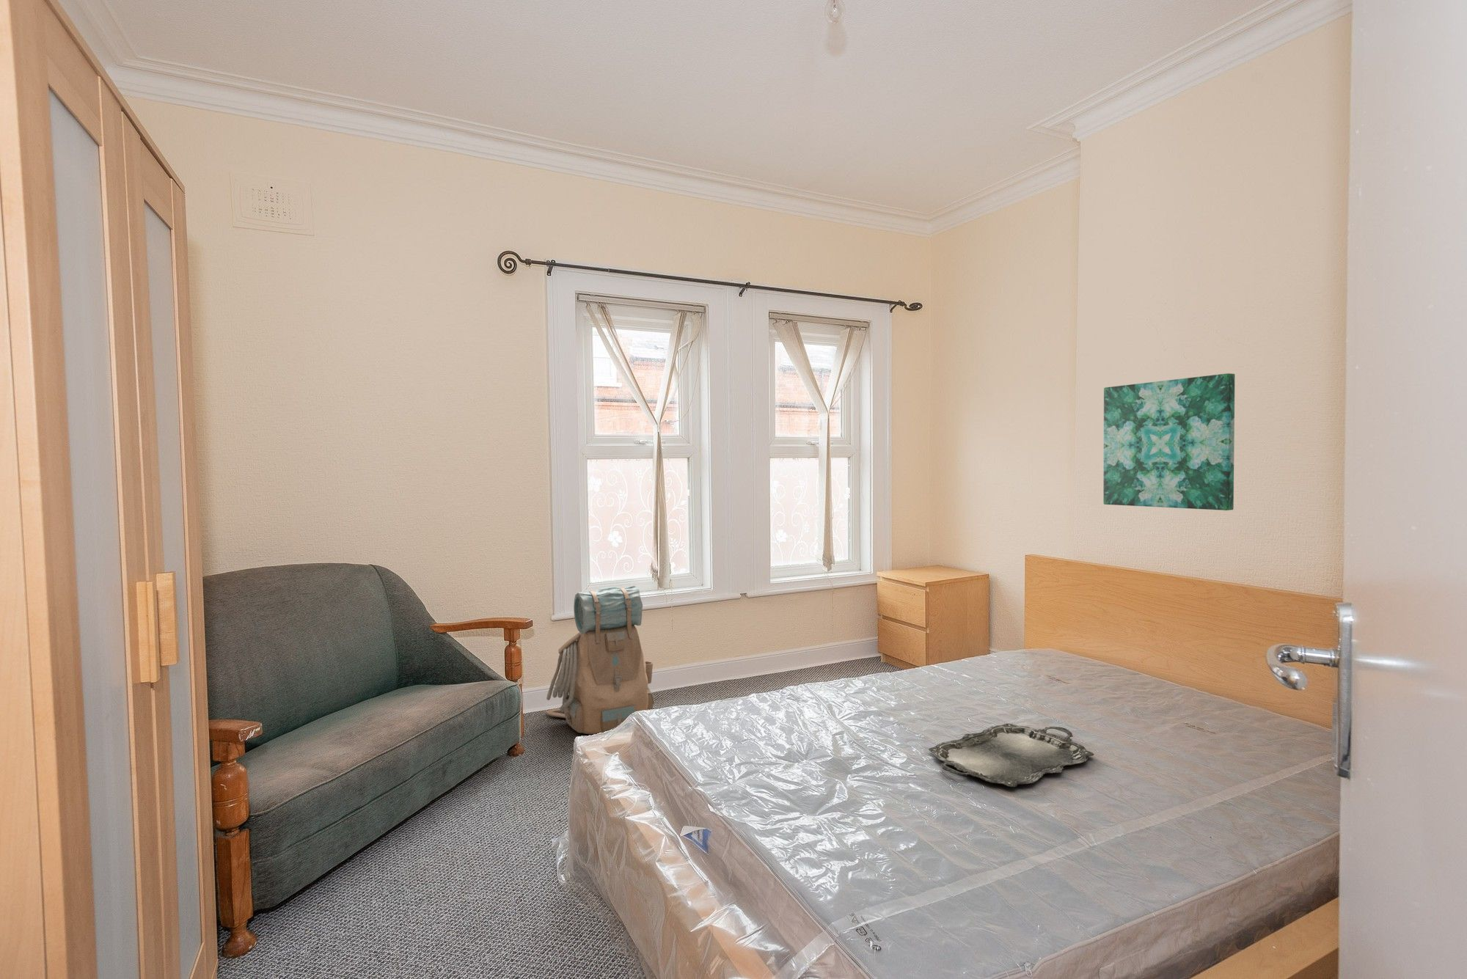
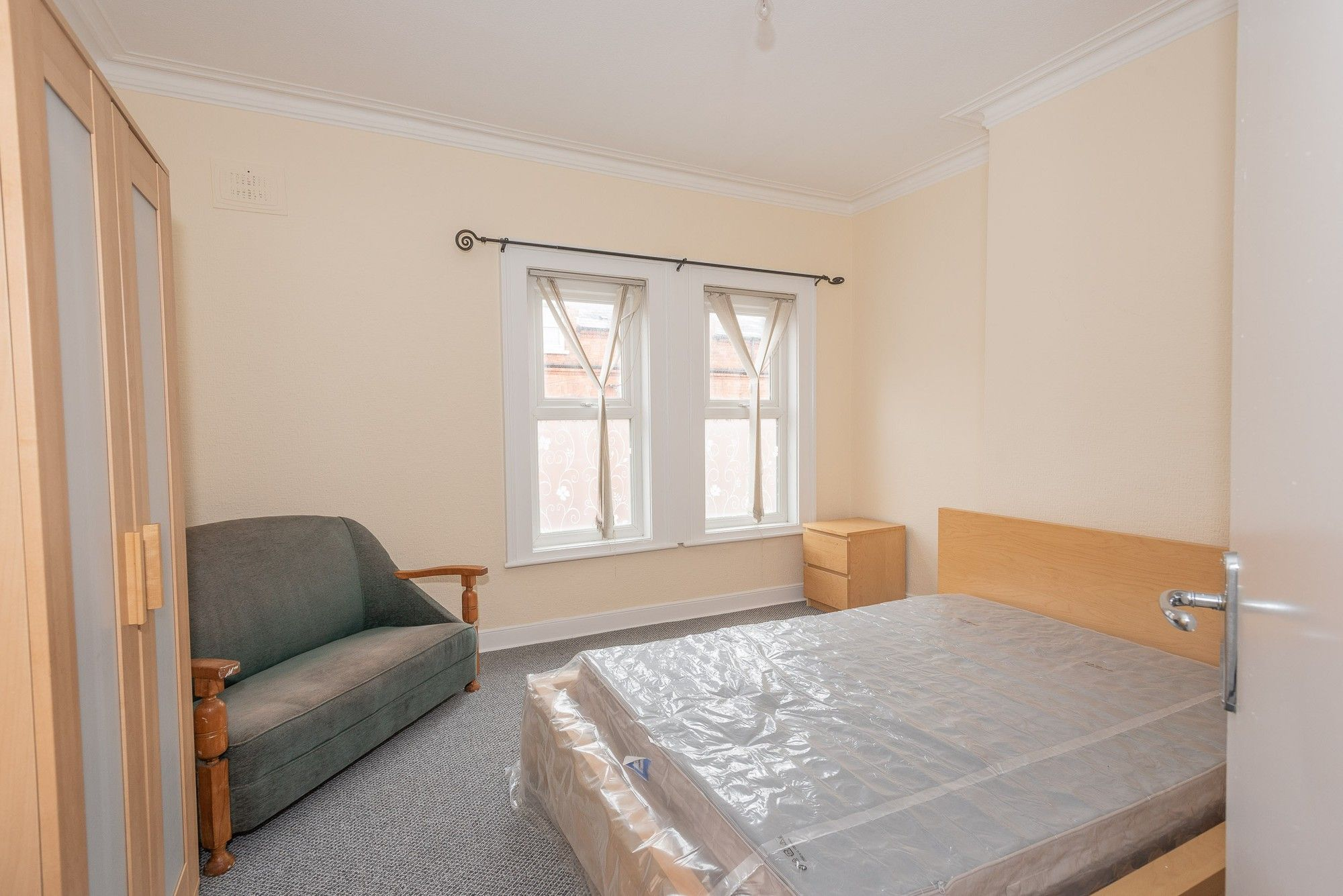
- serving tray [927,723,1095,788]
- backpack [545,585,655,735]
- wall art [1102,373,1235,511]
